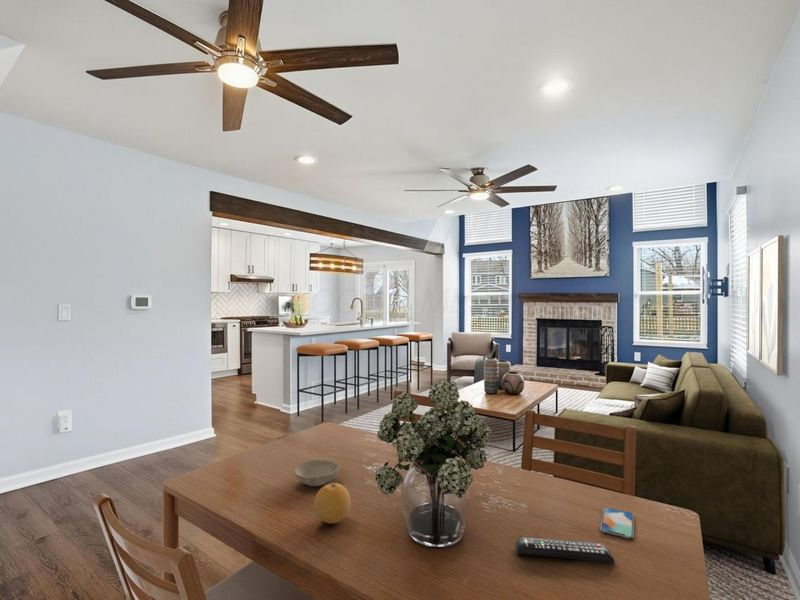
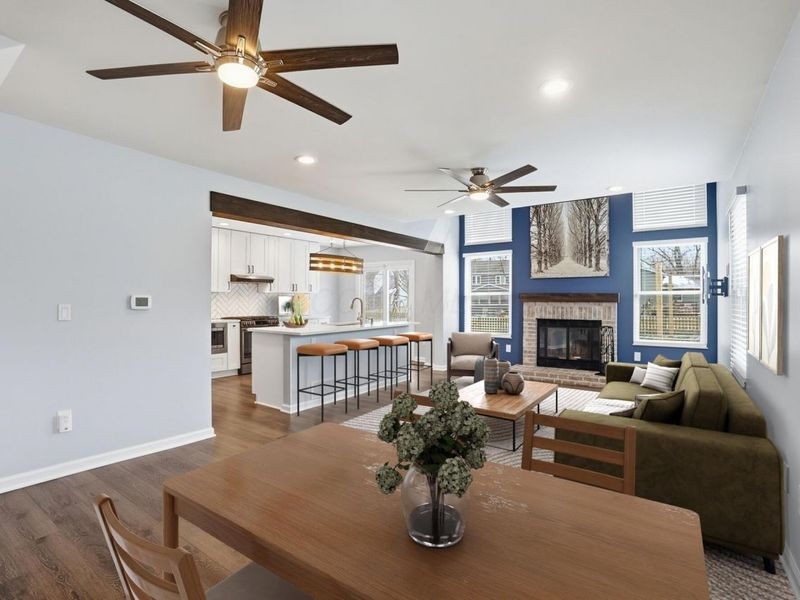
- bowl [293,459,340,487]
- remote control [514,536,616,564]
- fruit [313,482,352,524]
- smartphone [599,507,635,540]
